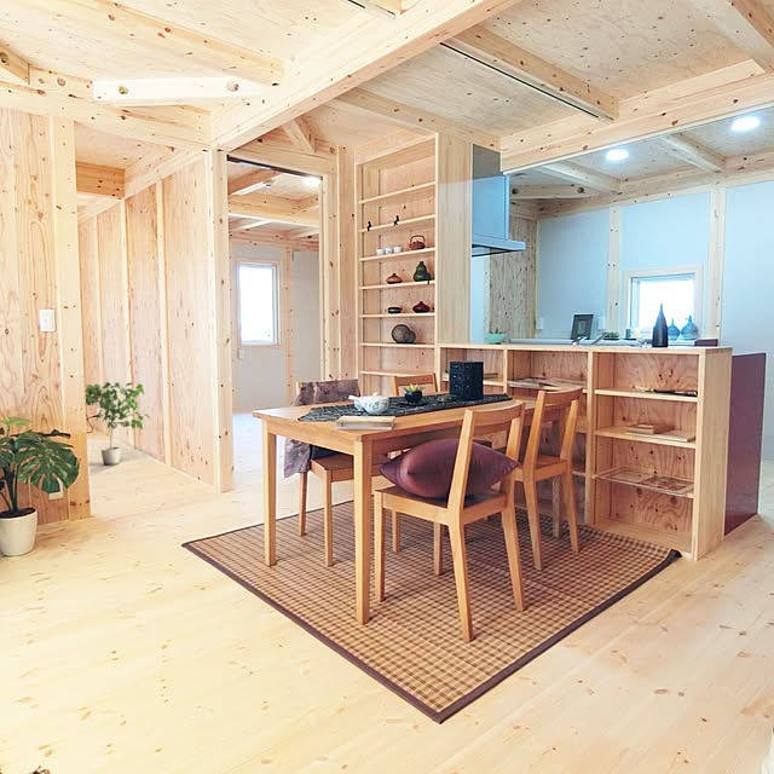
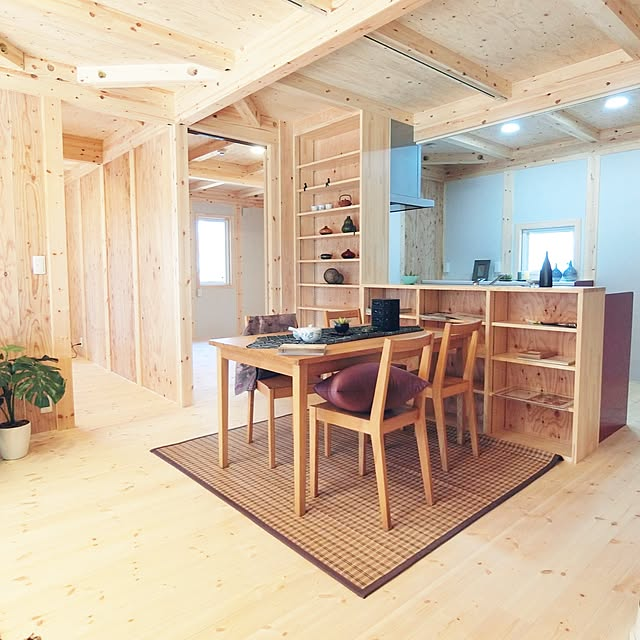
- potted plant [85,381,151,467]
